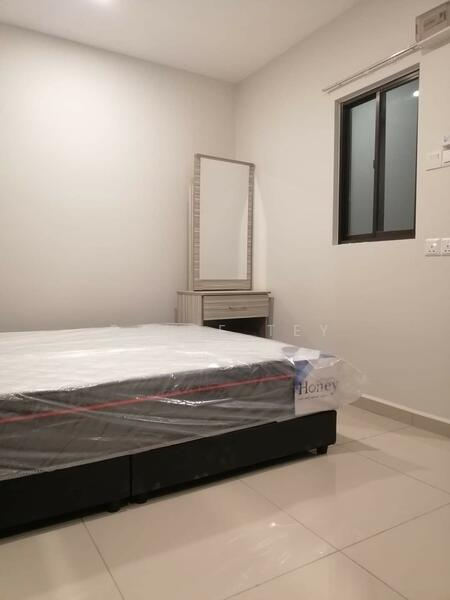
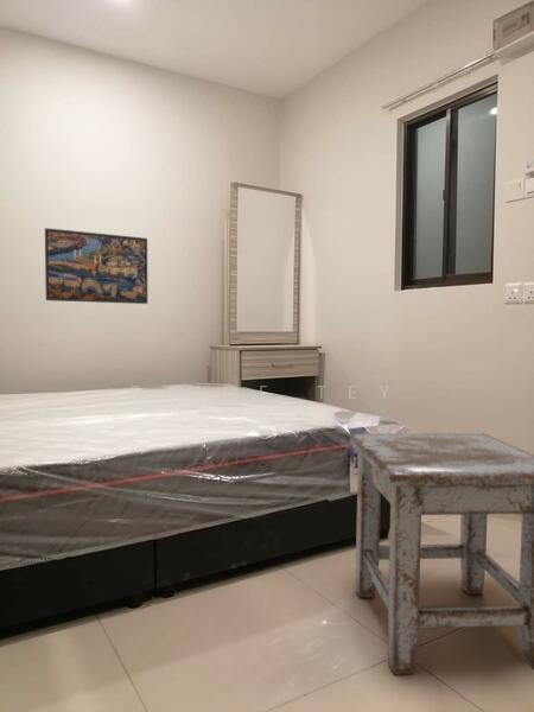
+ stool [349,432,534,675]
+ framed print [44,227,148,305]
